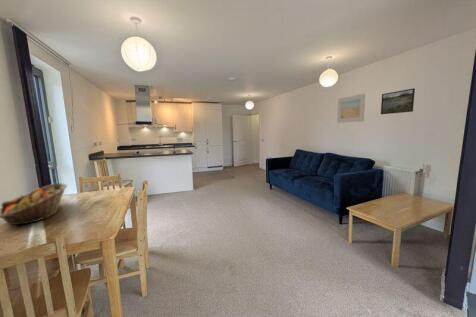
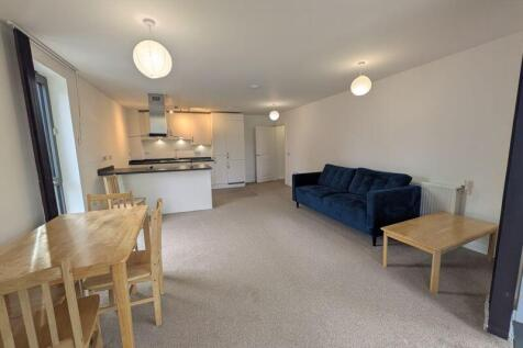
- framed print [336,93,366,124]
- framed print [380,87,416,115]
- fruit basket [0,182,68,226]
